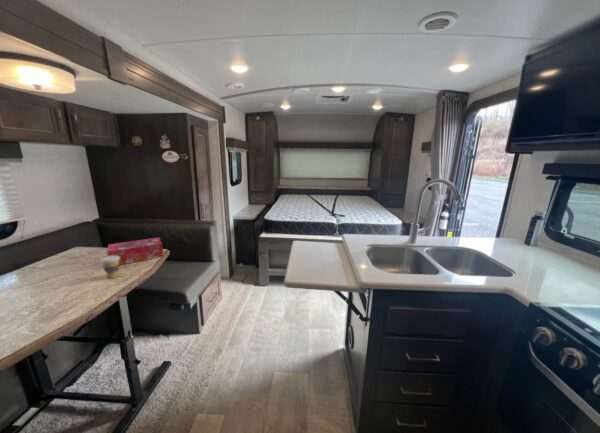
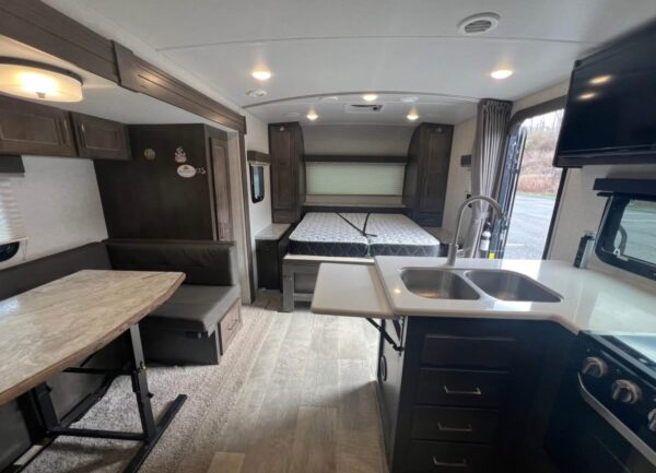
- coffee cup [100,256,120,279]
- tissue box [106,236,164,266]
